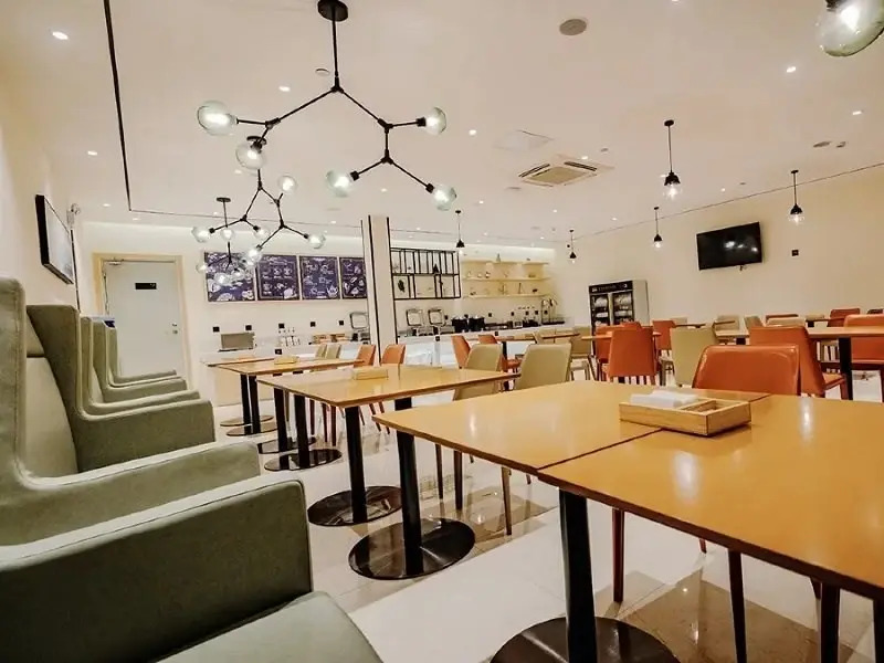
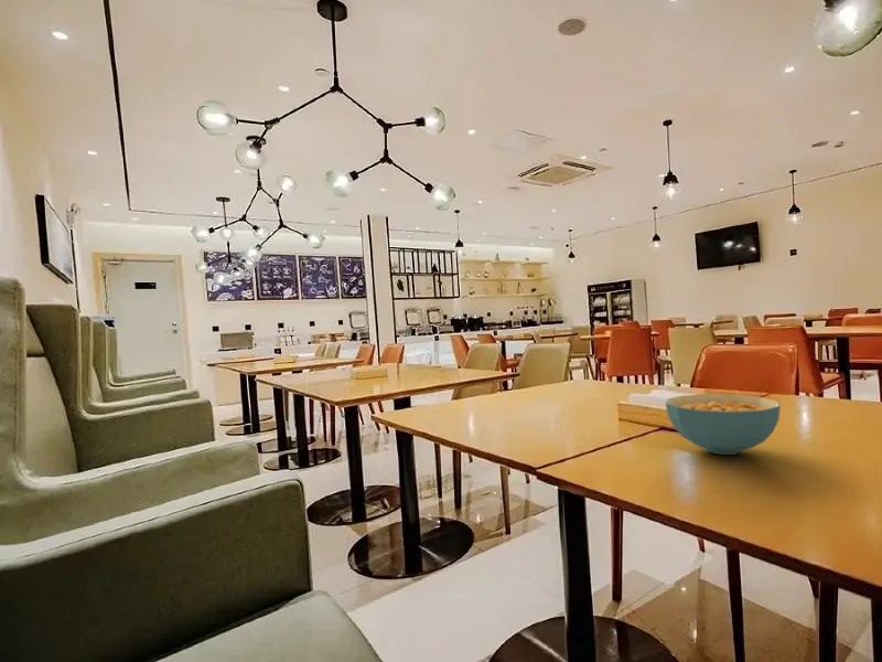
+ cereal bowl [665,393,782,456]
